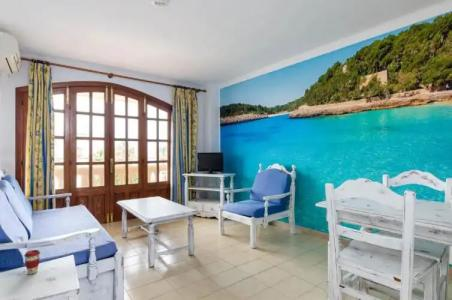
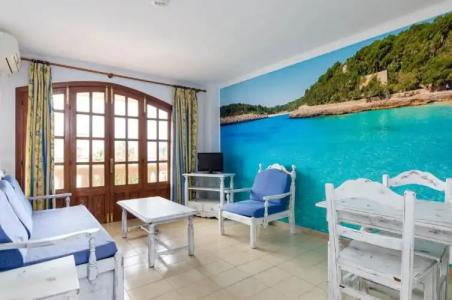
- coffee cup [23,249,41,276]
